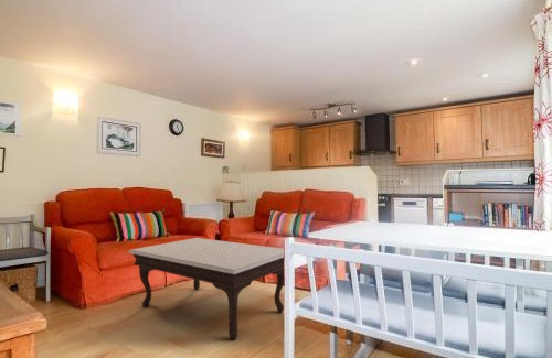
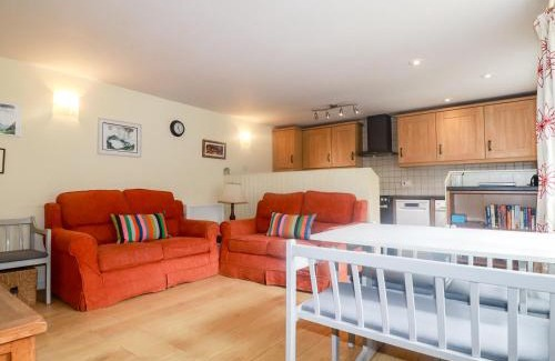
- coffee table [127,237,285,341]
